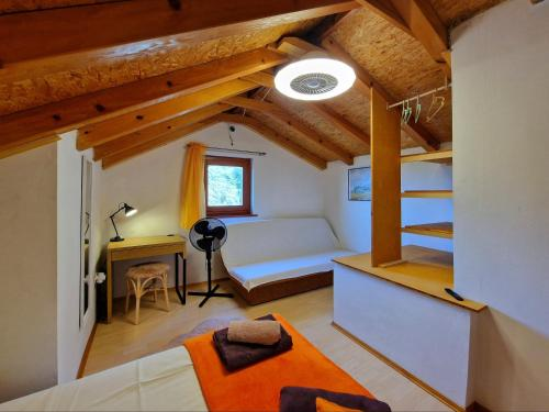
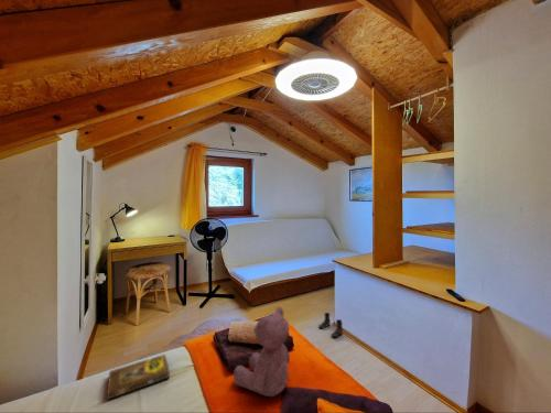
+ boots [317,312,344,338]
+ book [106,354,171,401]
+ teddy bear [233,306,291,398]
